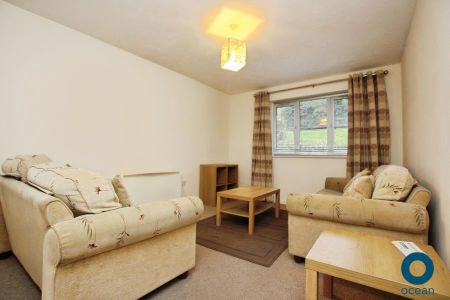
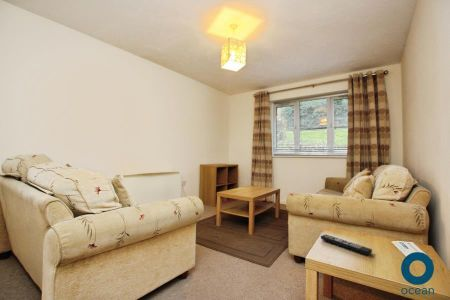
+ remote control [320,234,373,256]
